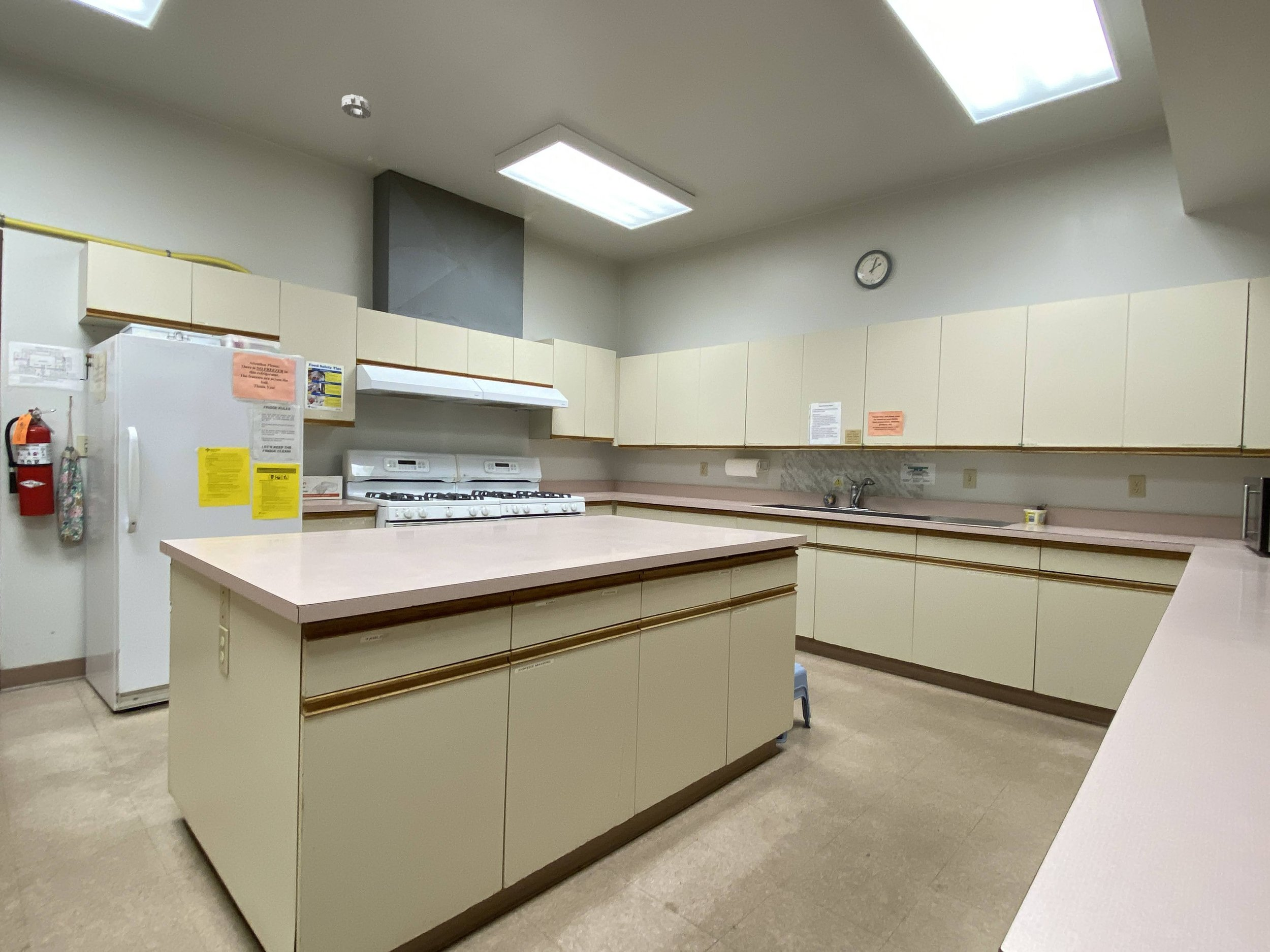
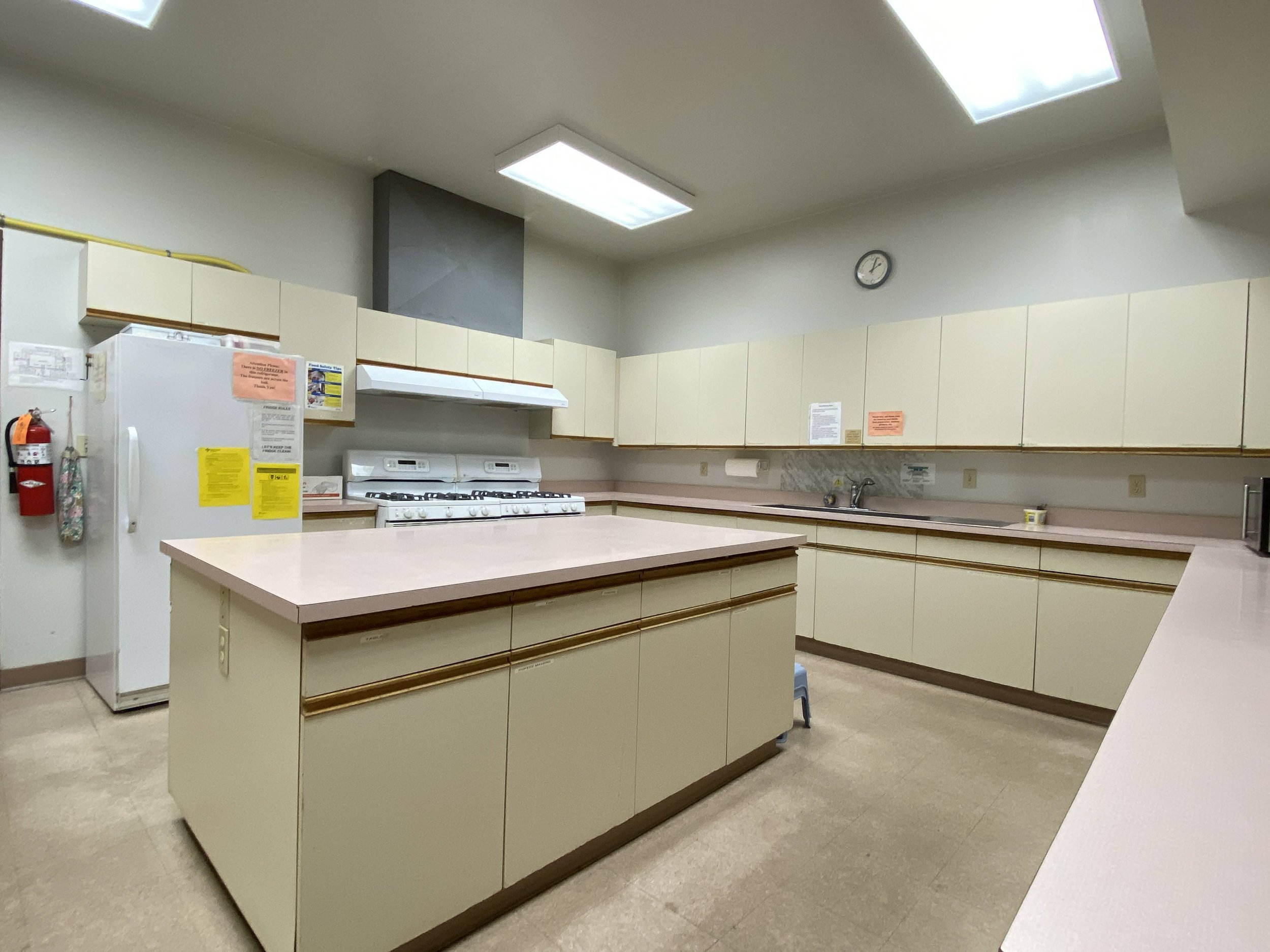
- smoke detector [341,93,372,119]
